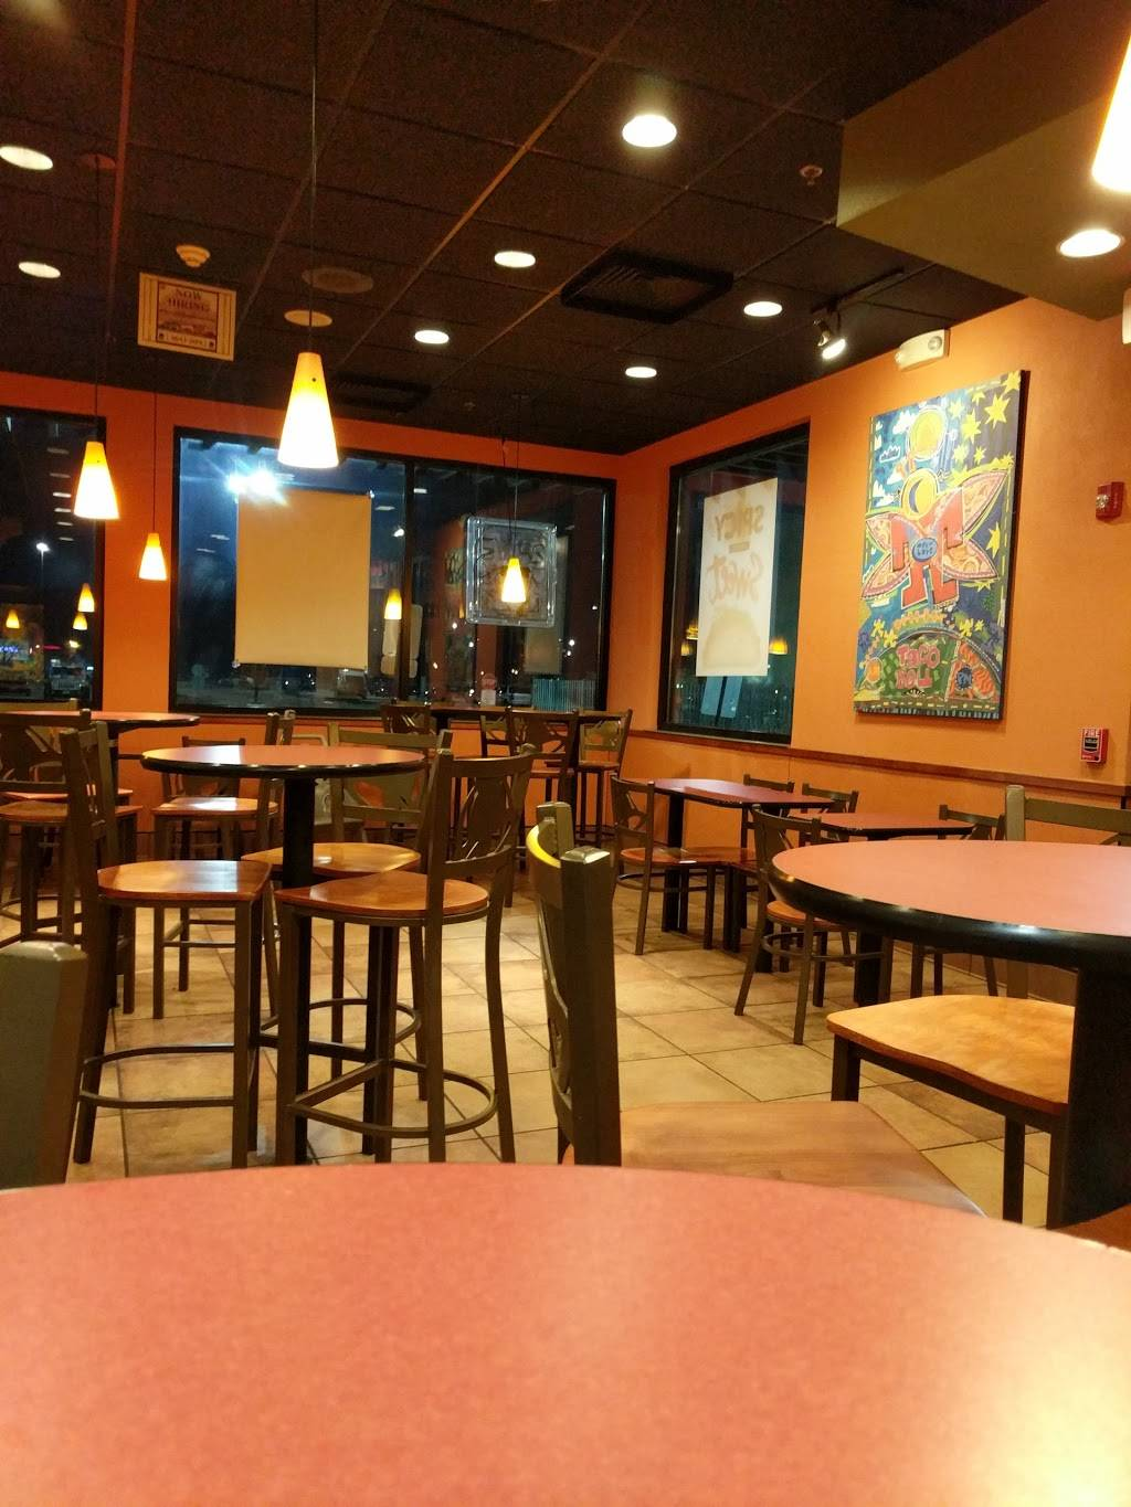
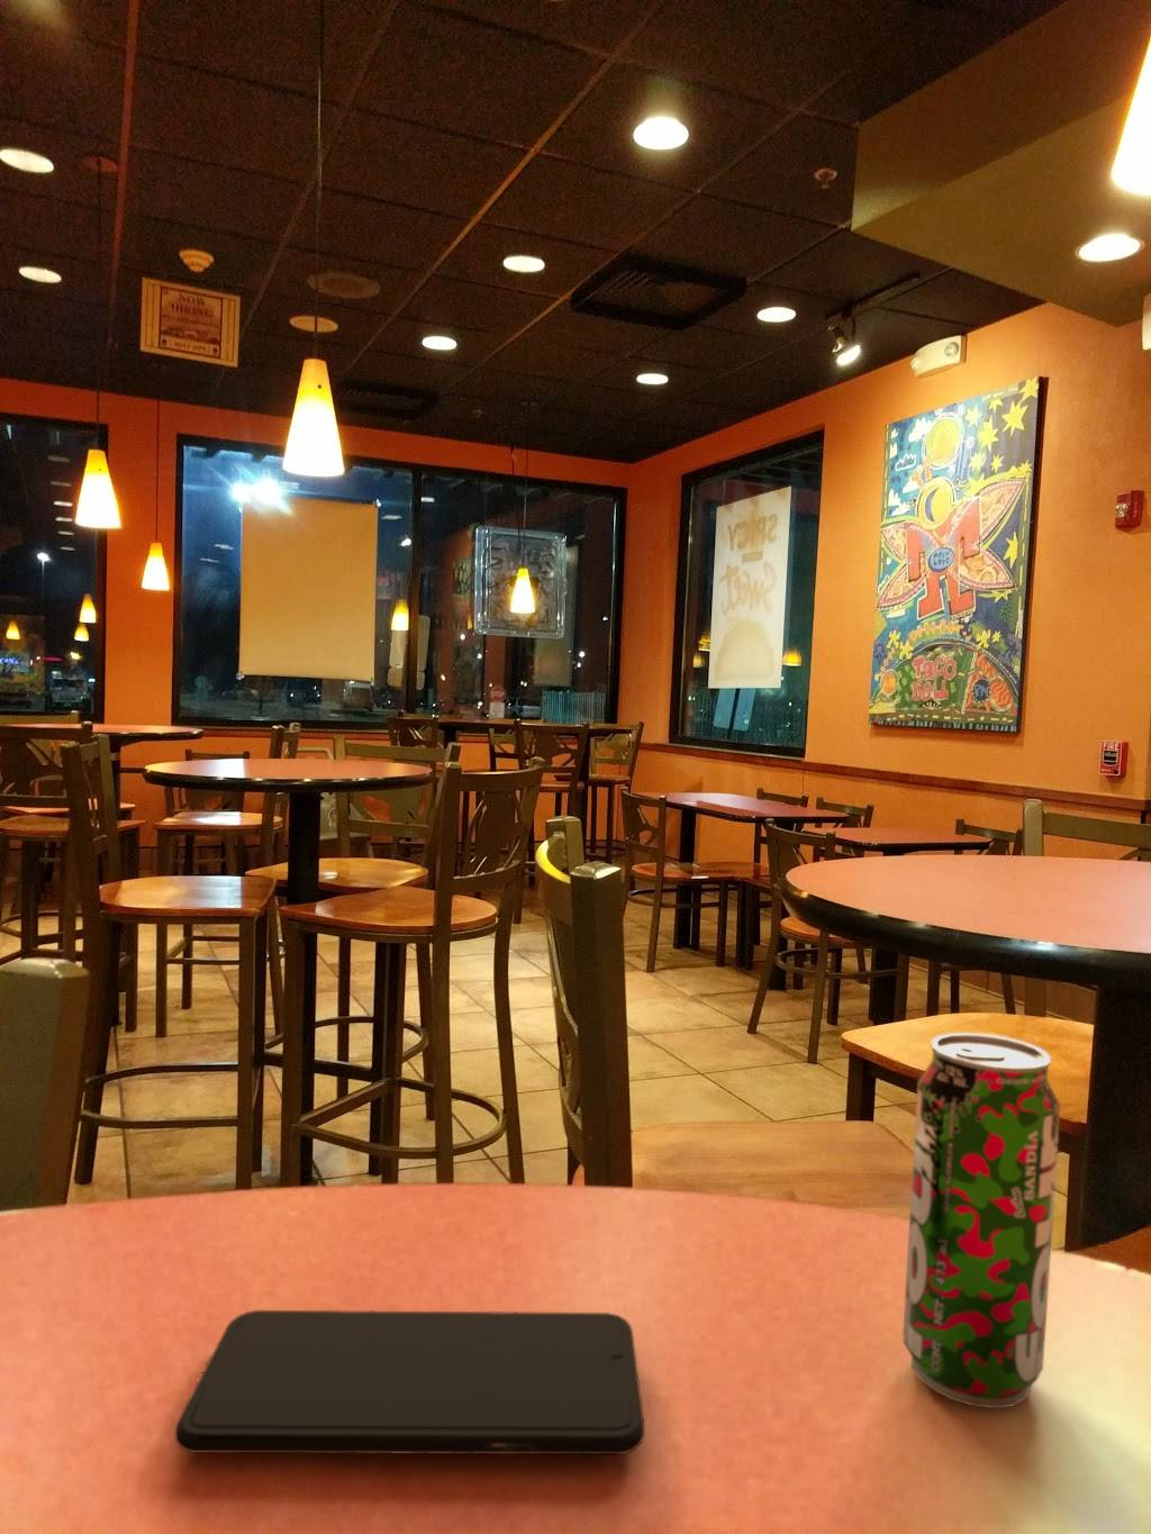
+ beverage can [902,1031,1062,1409]
+ smartphone [174,1309,647,1455]
